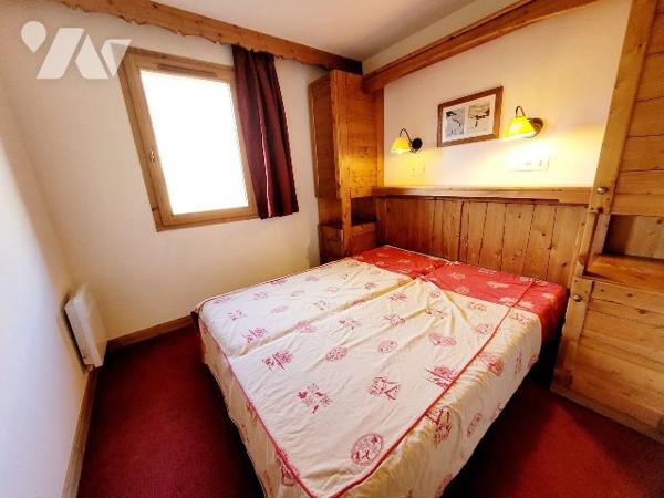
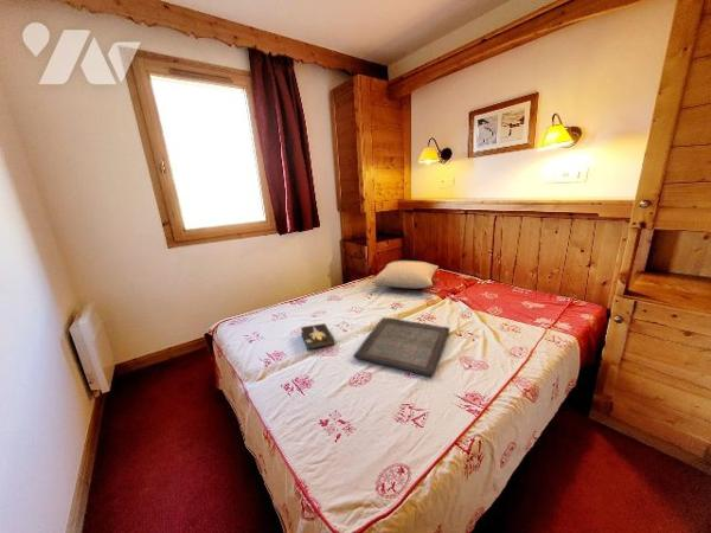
+ hardback book [300,322,335,352]
+ serving tray [353,316,450,378]
+ pillow [371,259,440,290]
